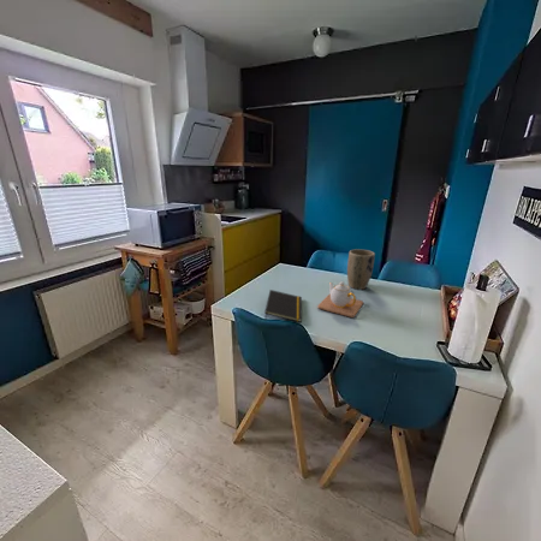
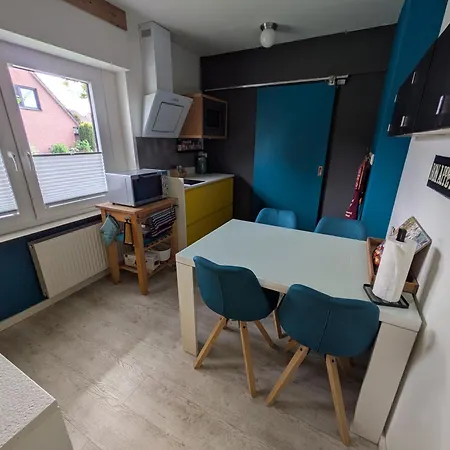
- plant pot [346,248,376,291]
- notepad [263,289,303,323]
- teapot [316,280,364,319]
